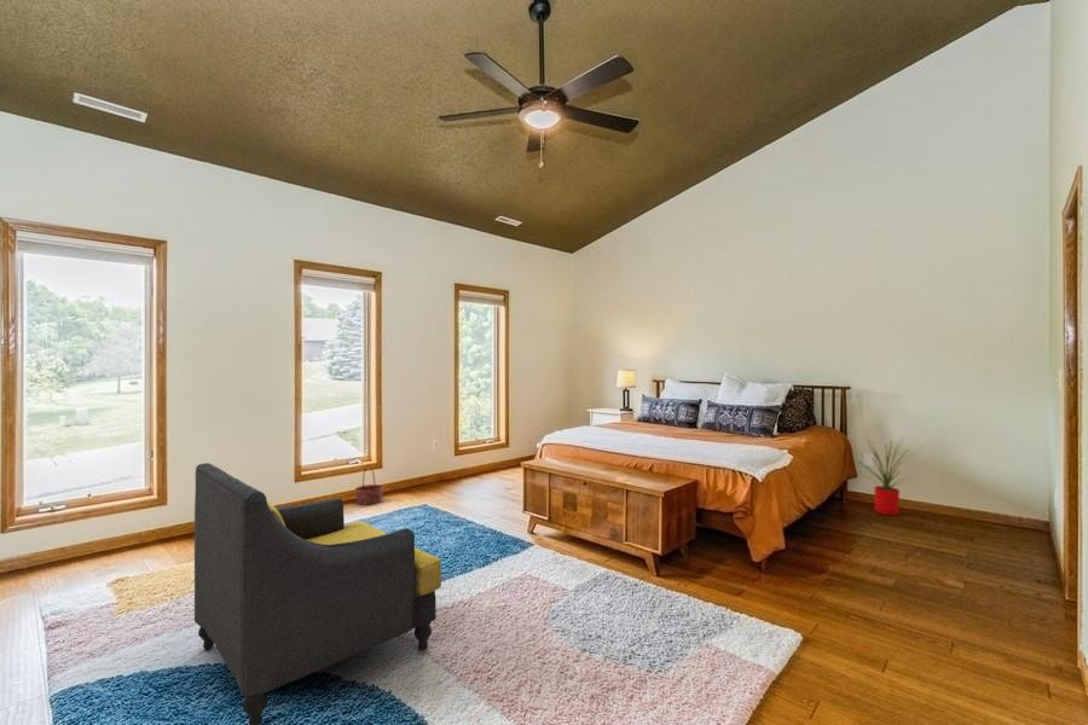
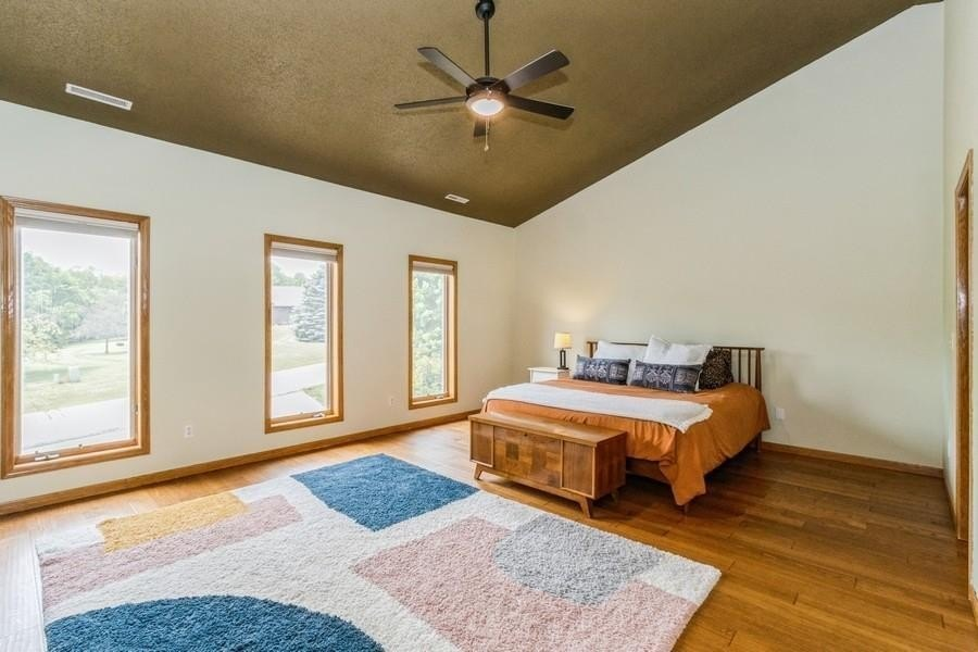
- house plant [855,434,921,516]
- armchair [193,462,442,725]
- basket [354,463,386,505]
